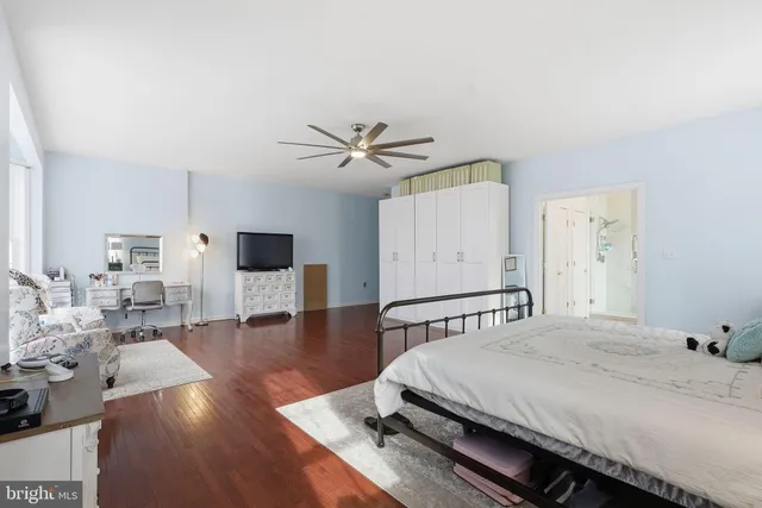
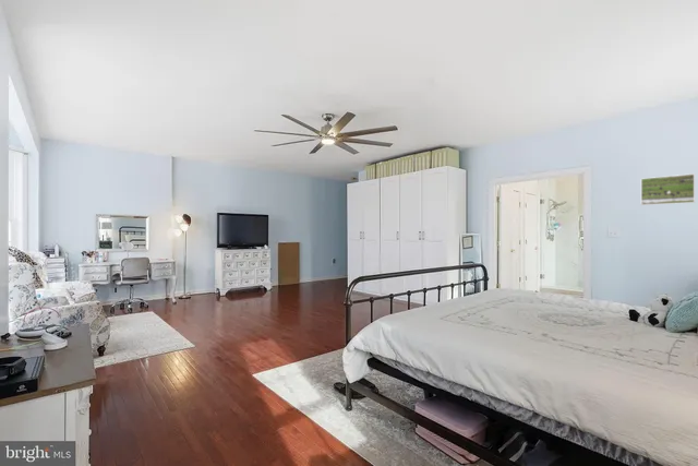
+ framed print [640,172,696,206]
